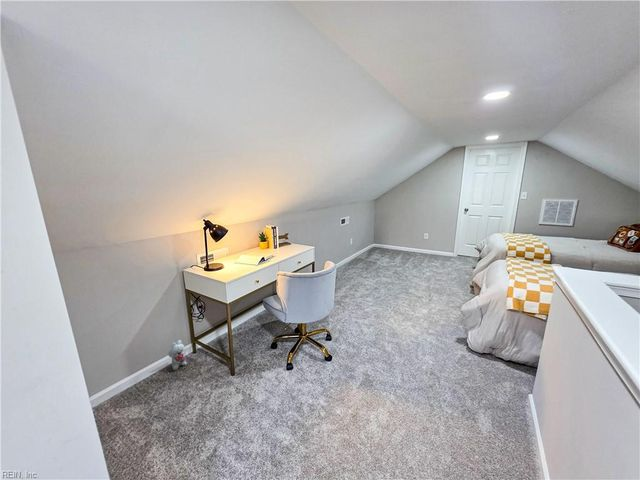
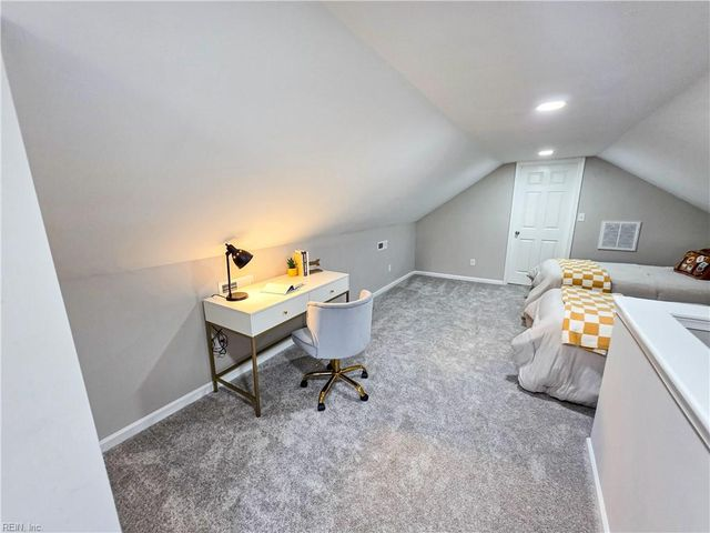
- plush toy [167,339,187,371]
